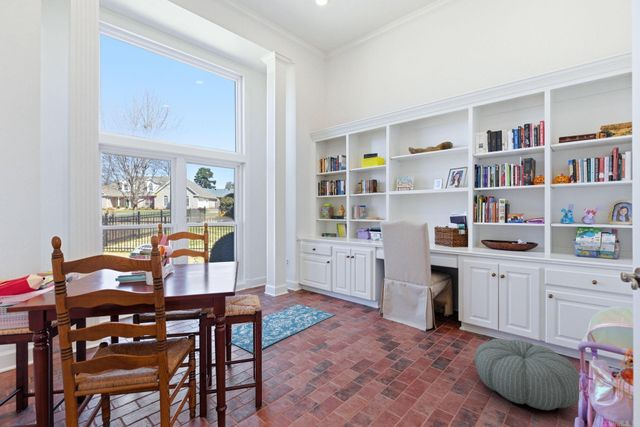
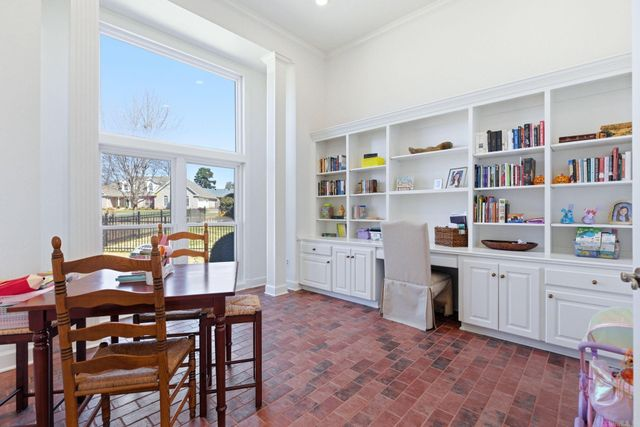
- pouf [474,338,581,411]
- rug [231,304,336,354]
